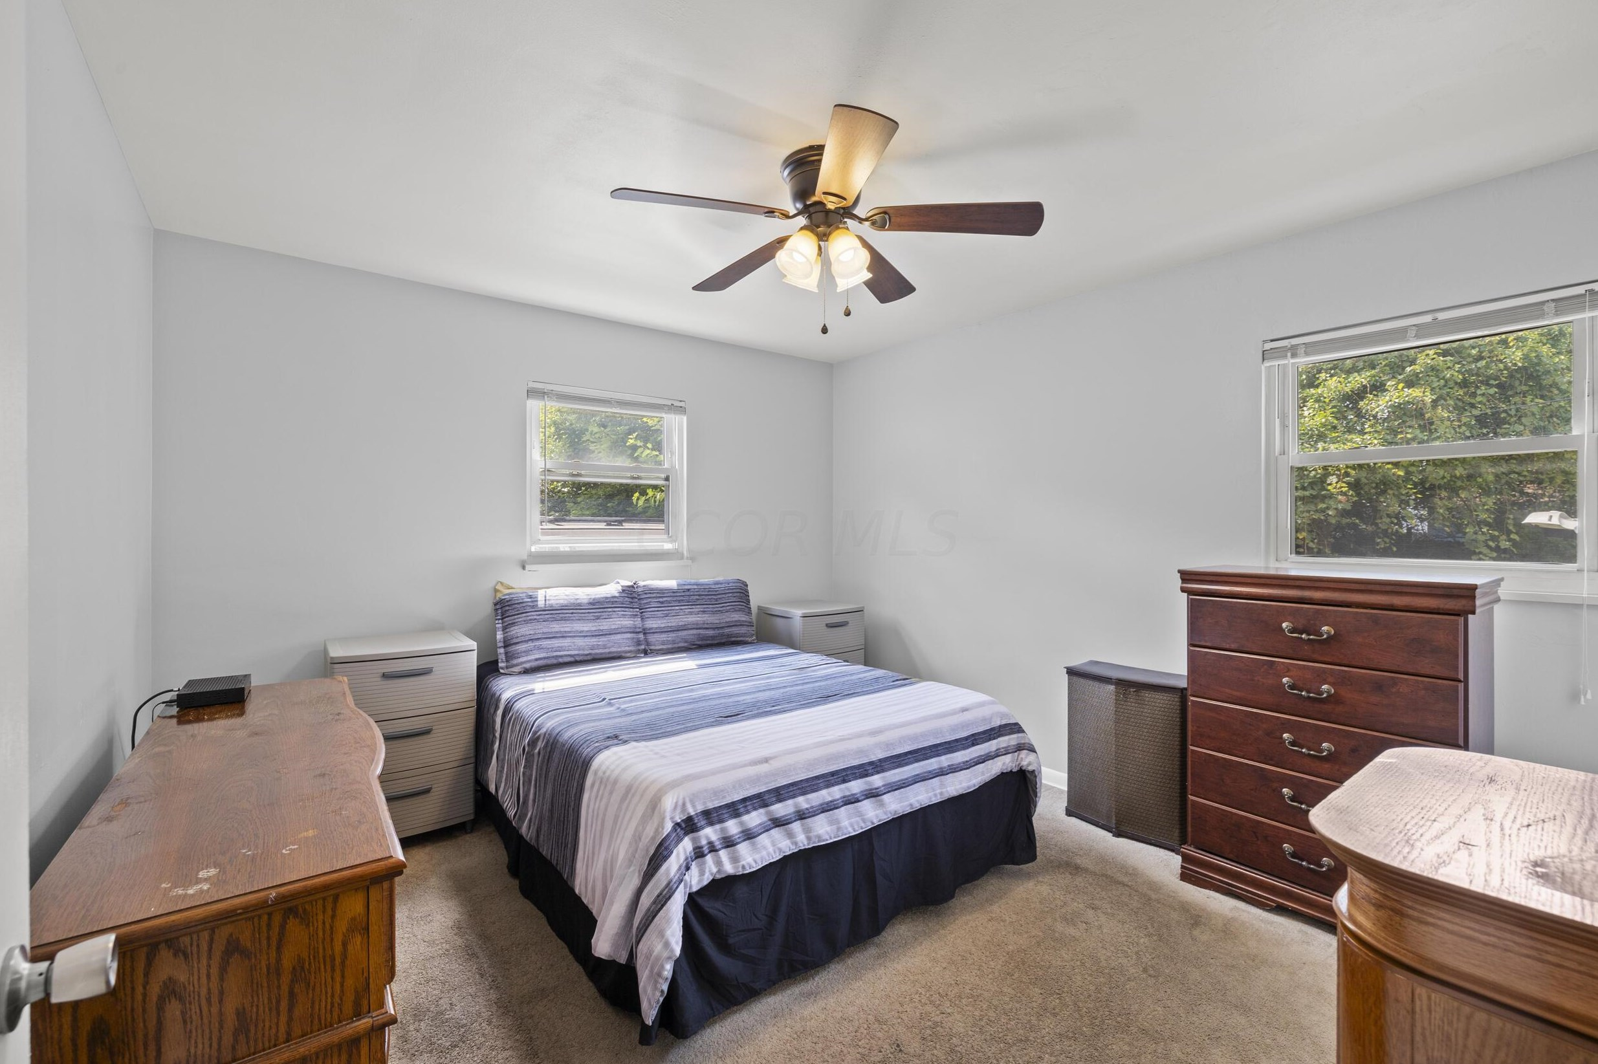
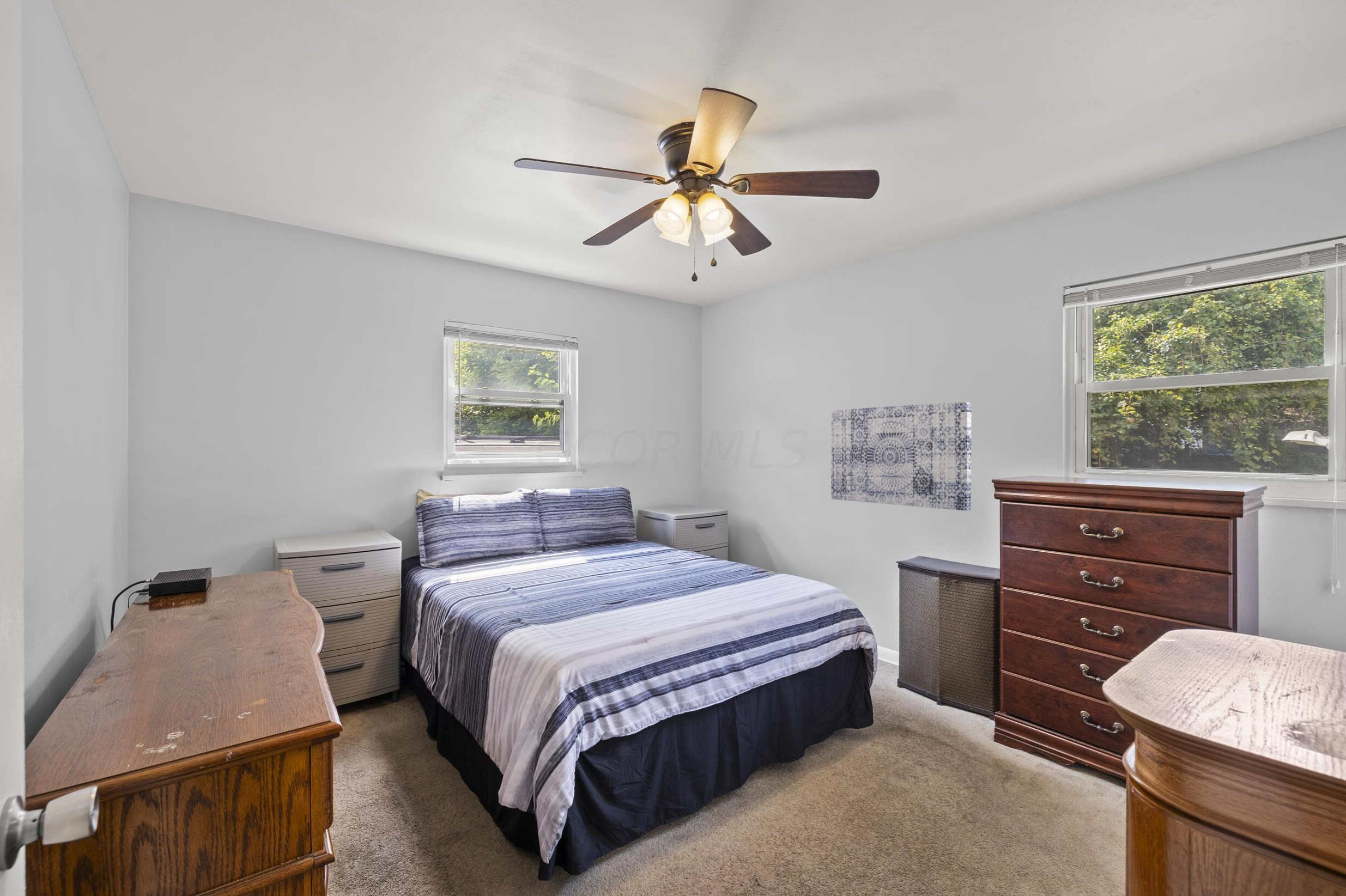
+ wall art [830,401,972,511]
